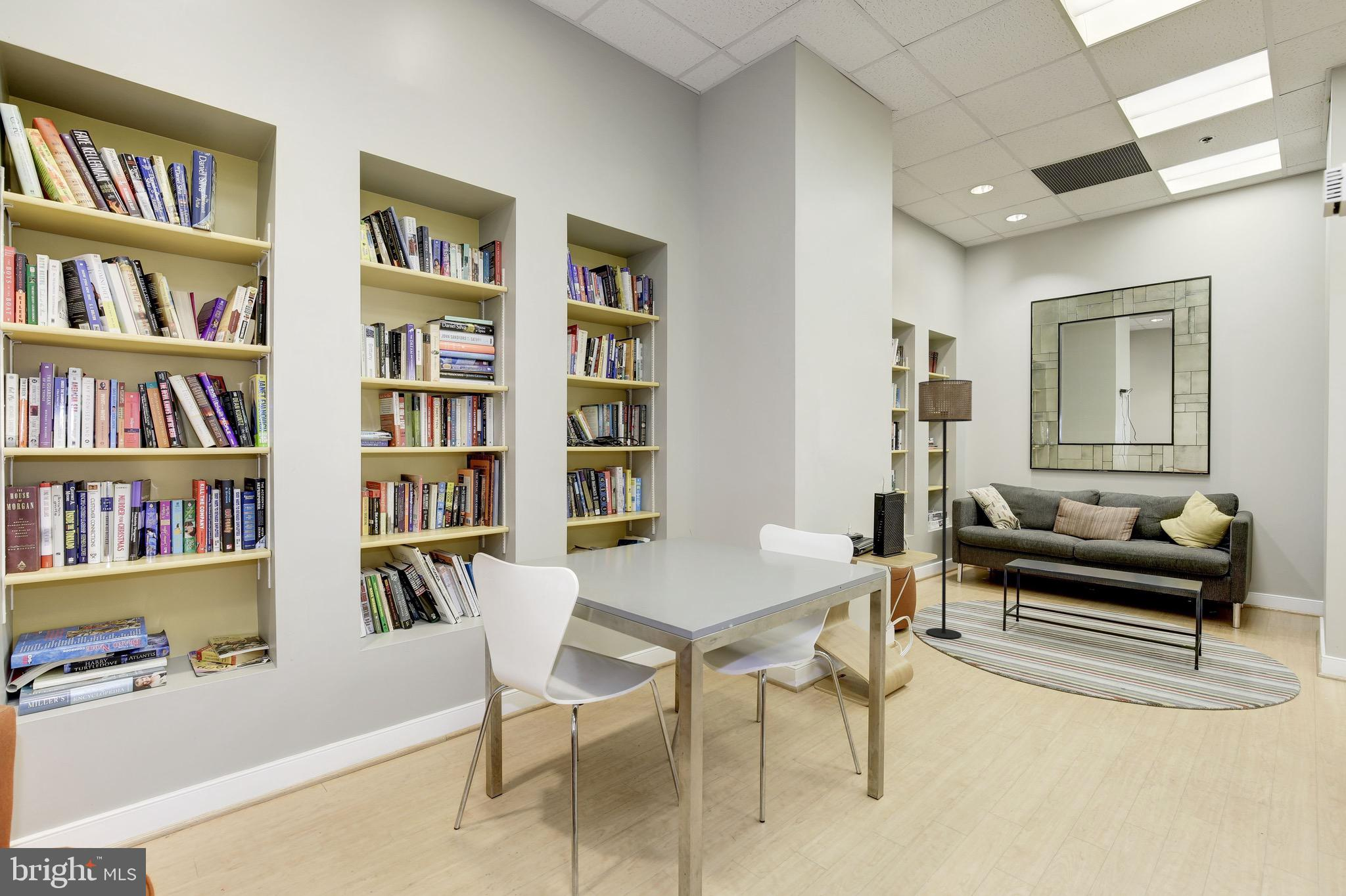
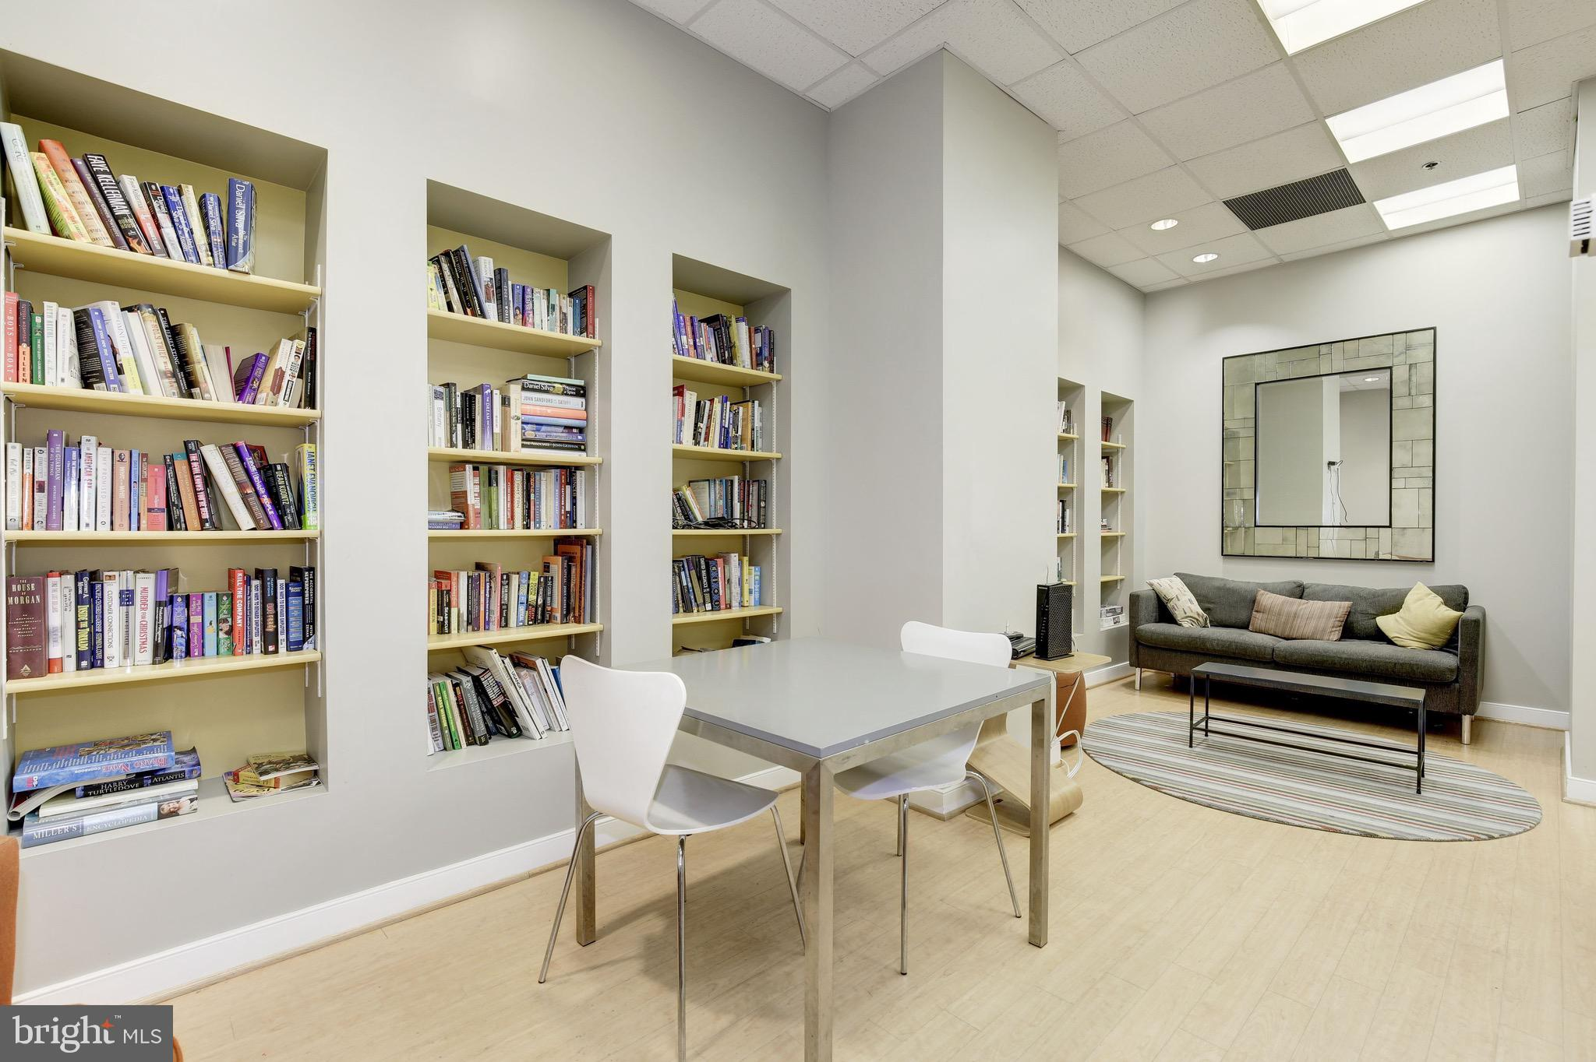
- floor lamp [917,379,973,639]
